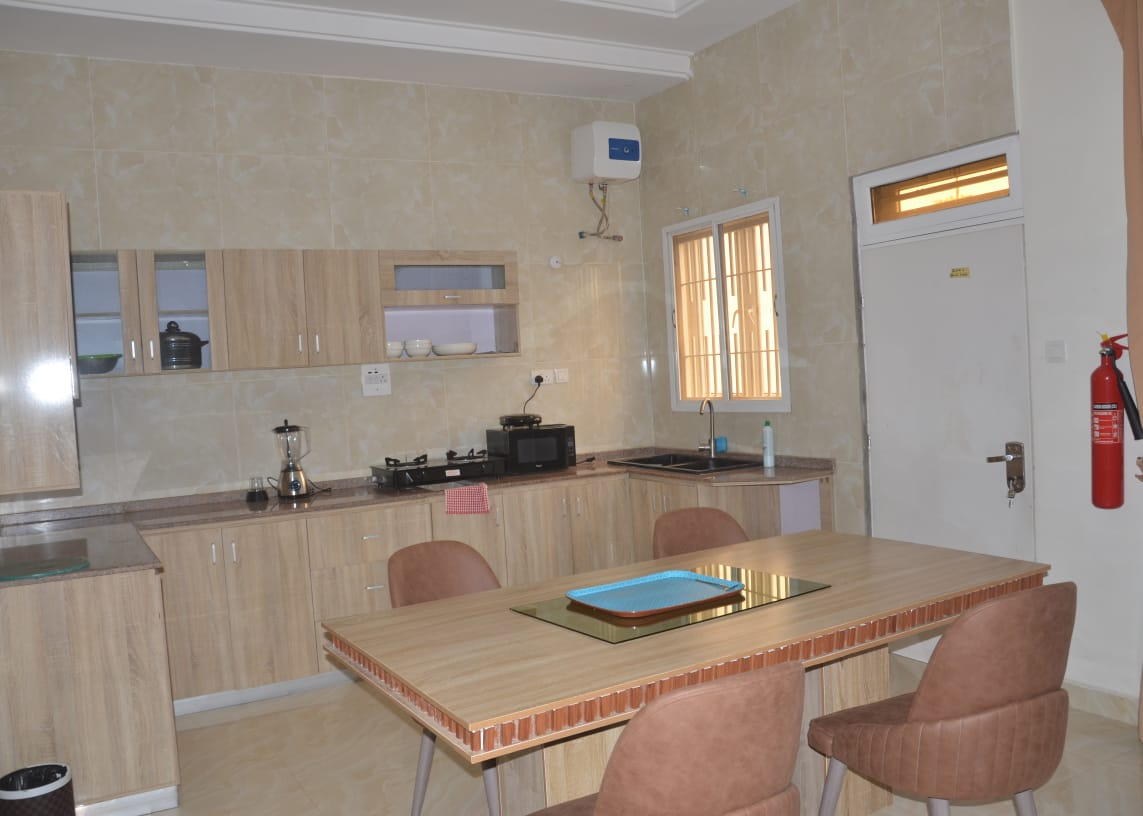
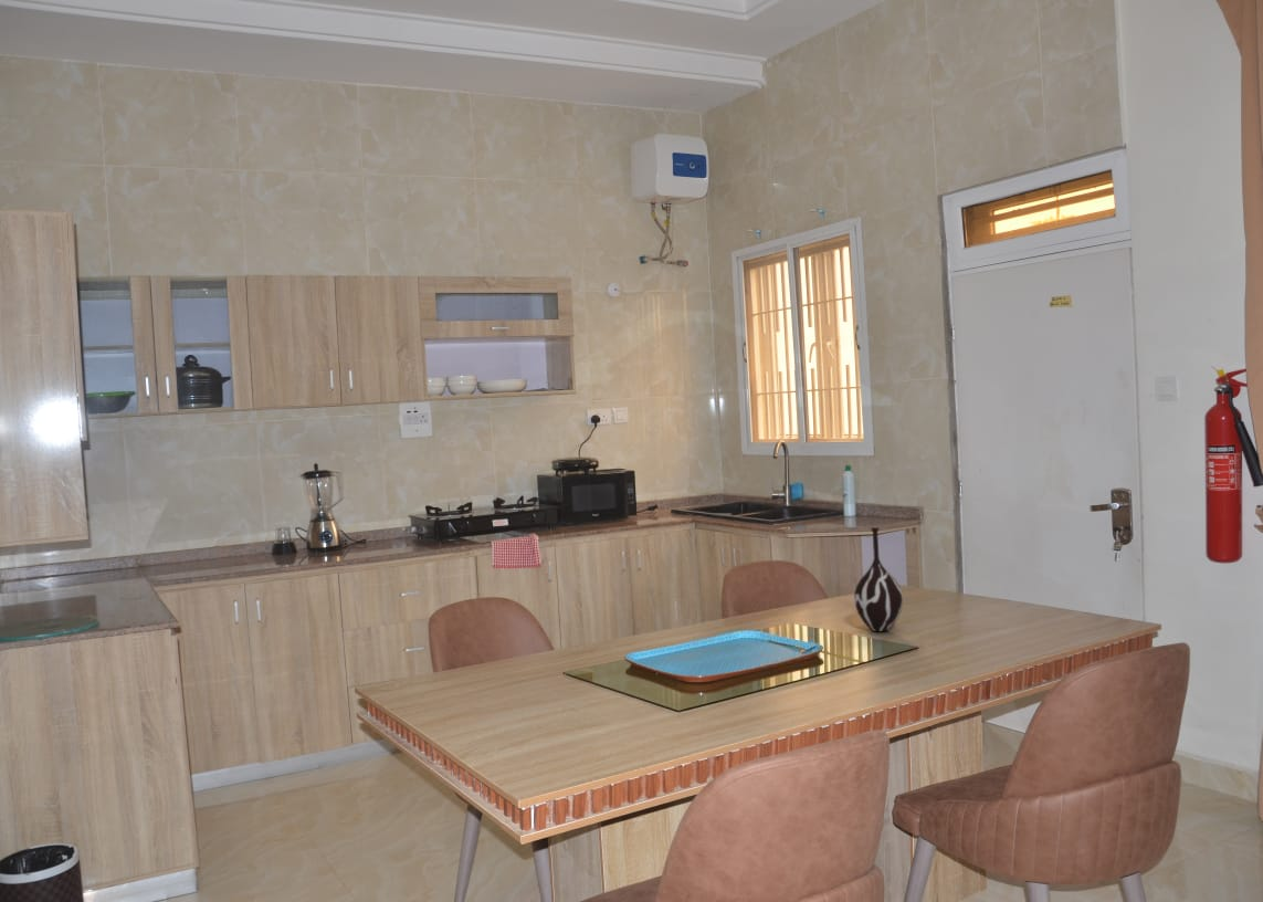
+ vase [853,526,904,632]
